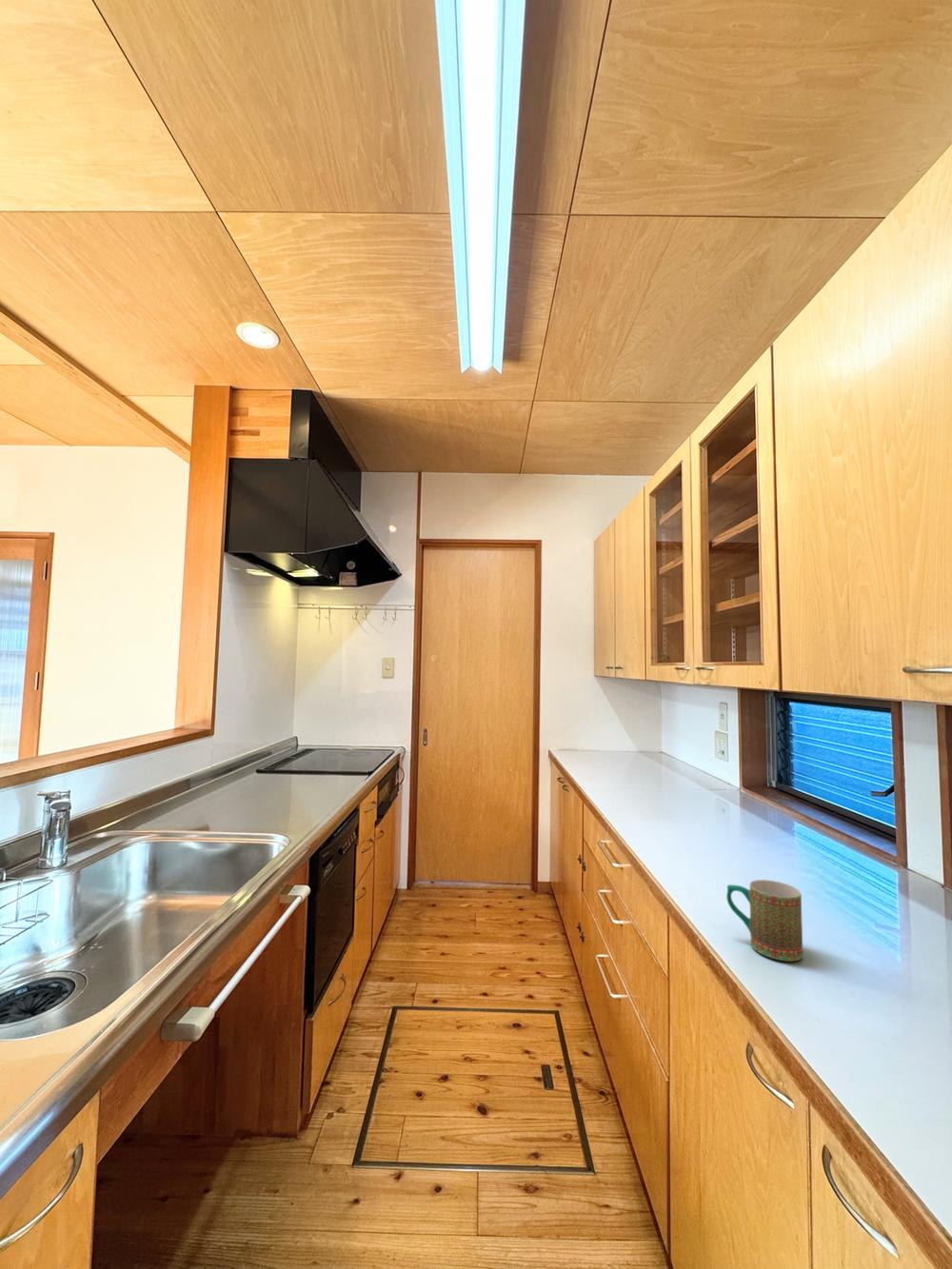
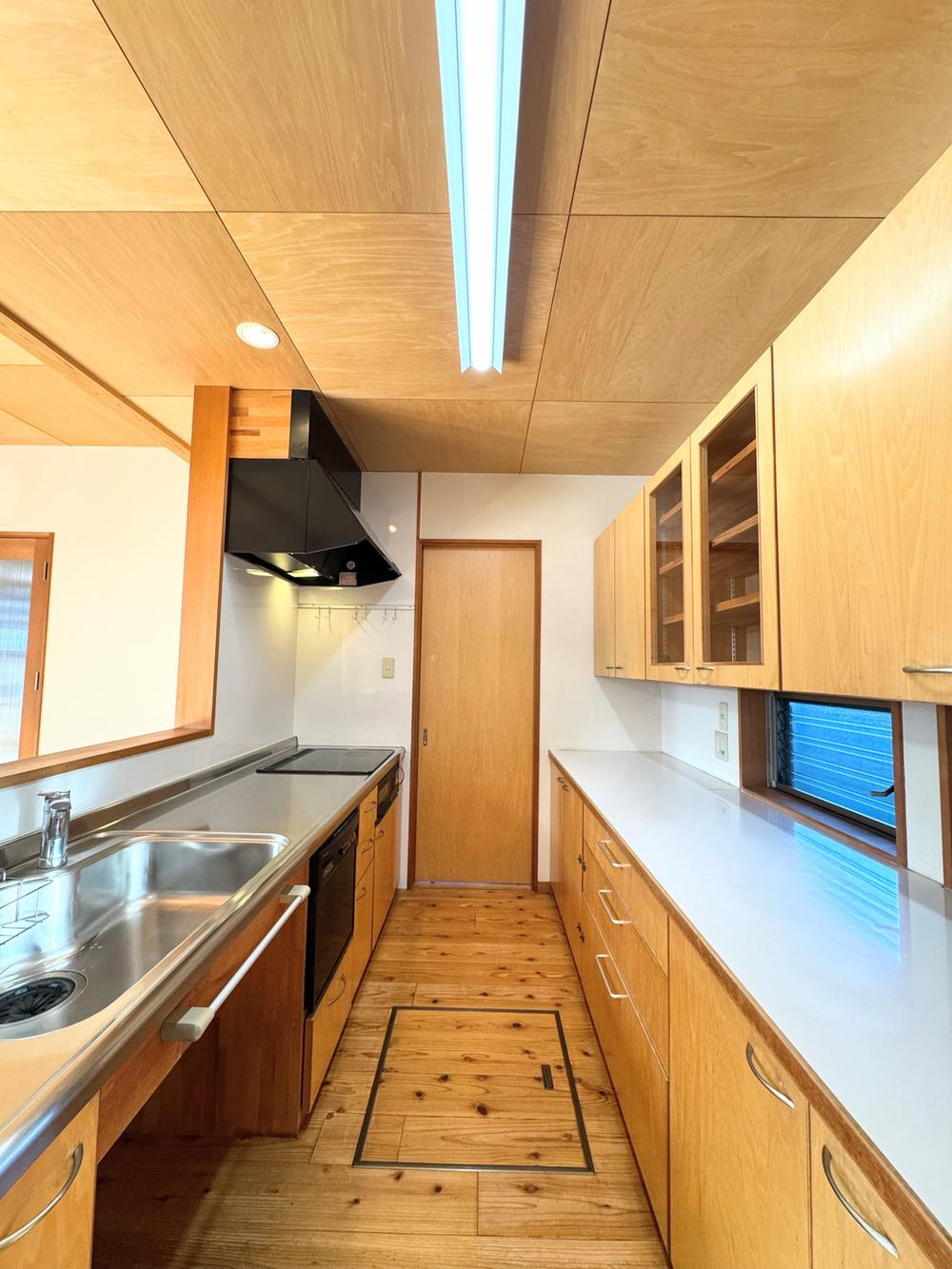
- mug [725,879,803,962]
